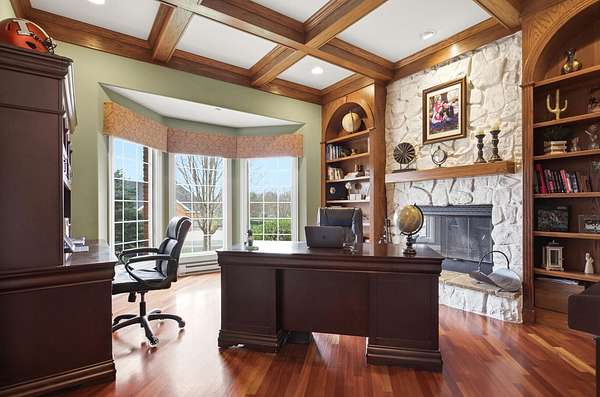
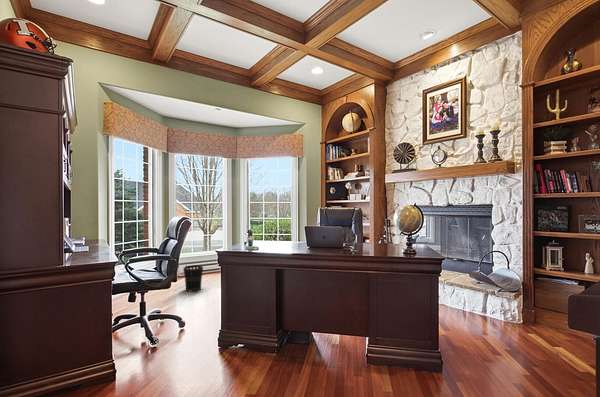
+ wastebasket [182,264,204,292]
